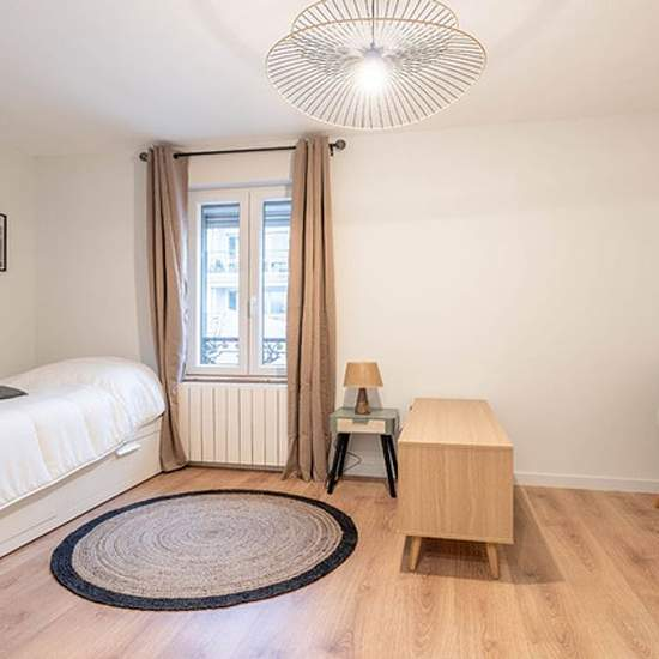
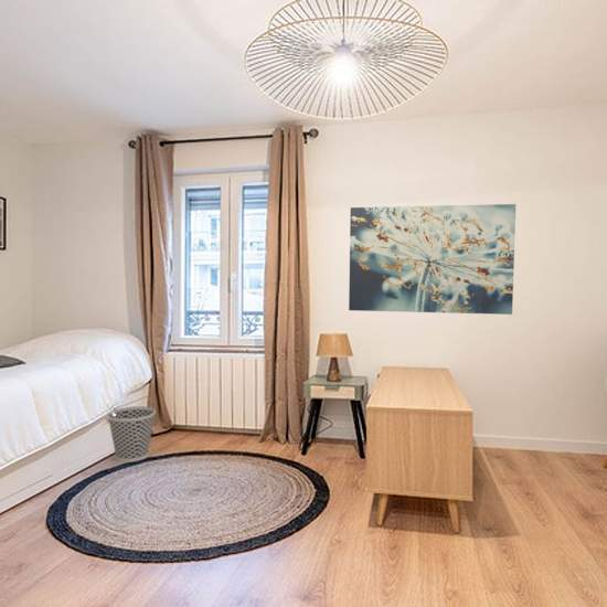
+ wastebasket [106,405,157,464]
+ wall art [348,203,517,316]
